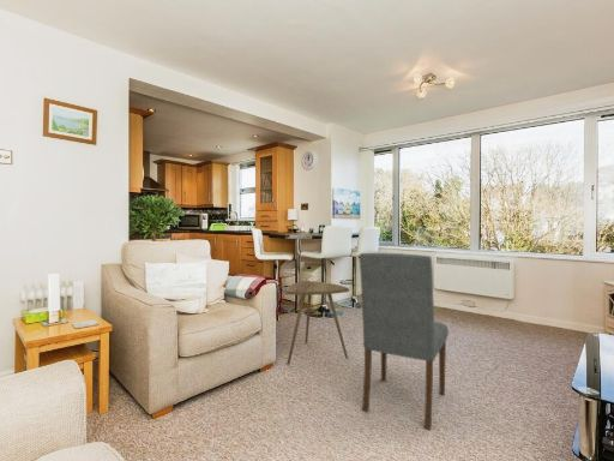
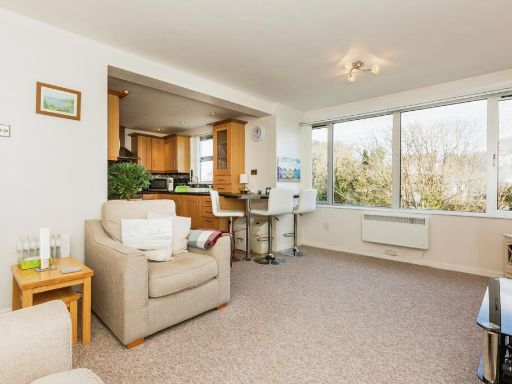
- side table [284,280,350,365]
- dining chair [359,252,450,431]
